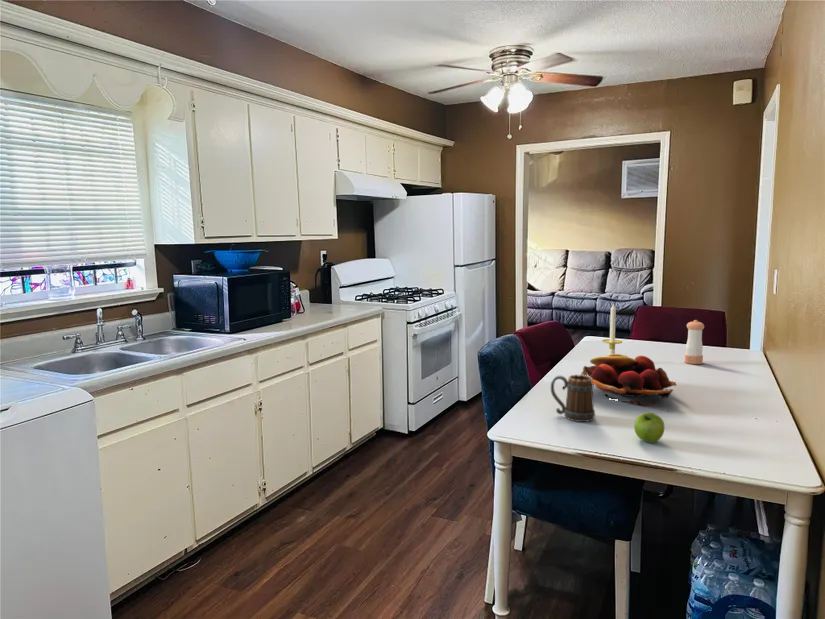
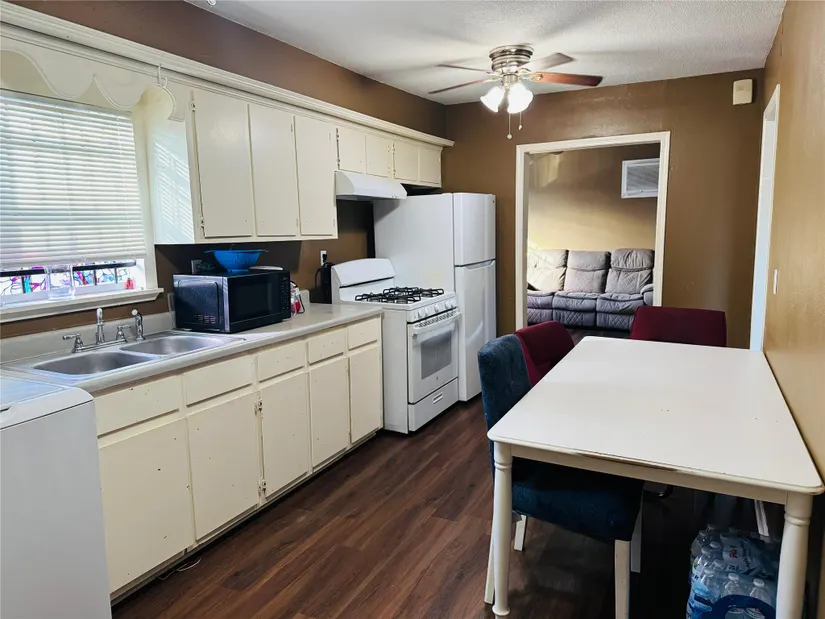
- fruit basket [580,353,677,406]
- candle [601,302,623,355]
- fruit [633,412,666,444]
- pepper shaker [684,319,705,365]
- mug [550,374,596,423]
